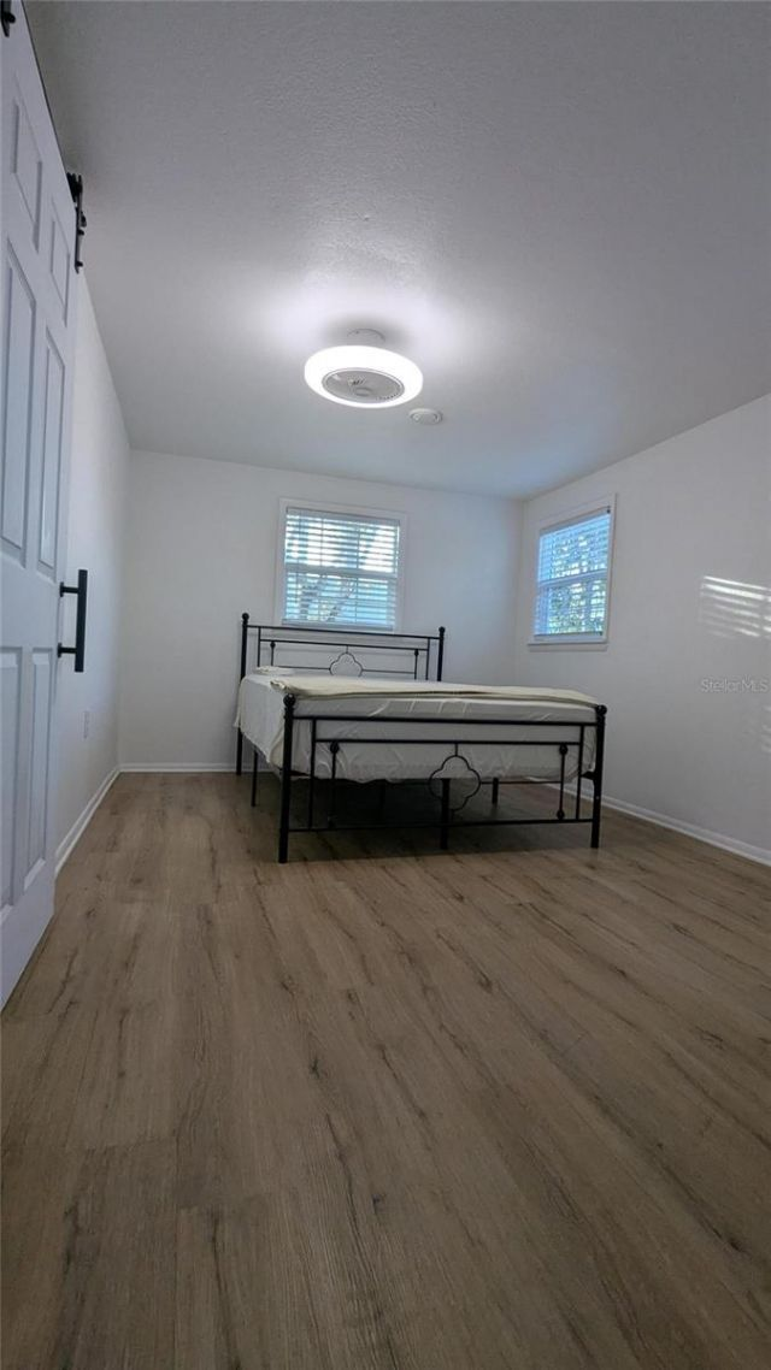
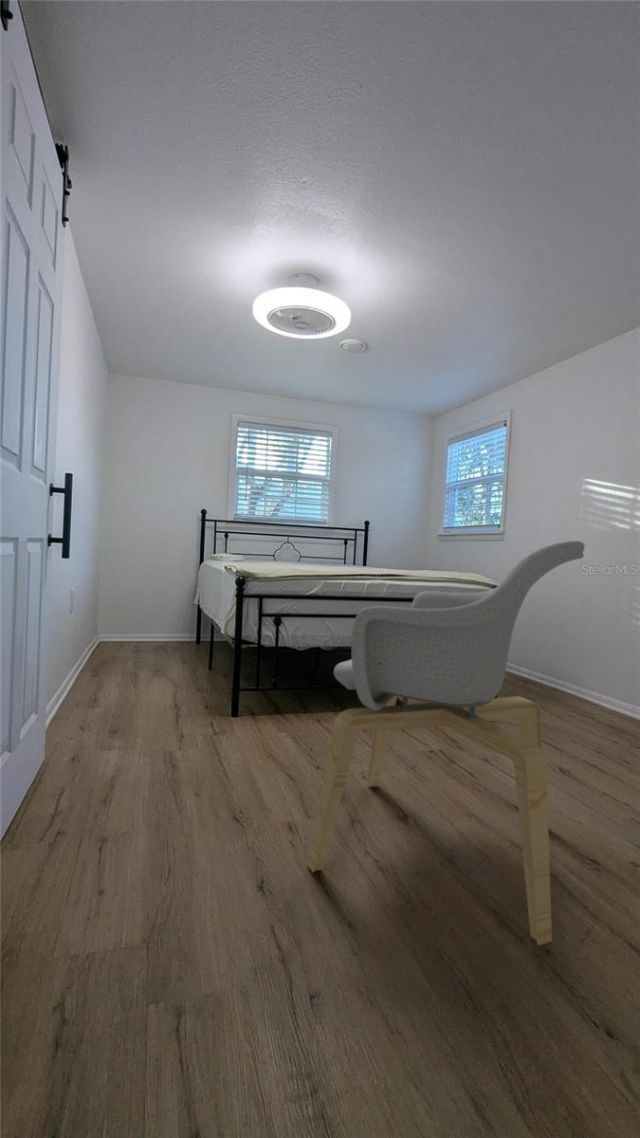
+ armchair [306,540,586,947]
